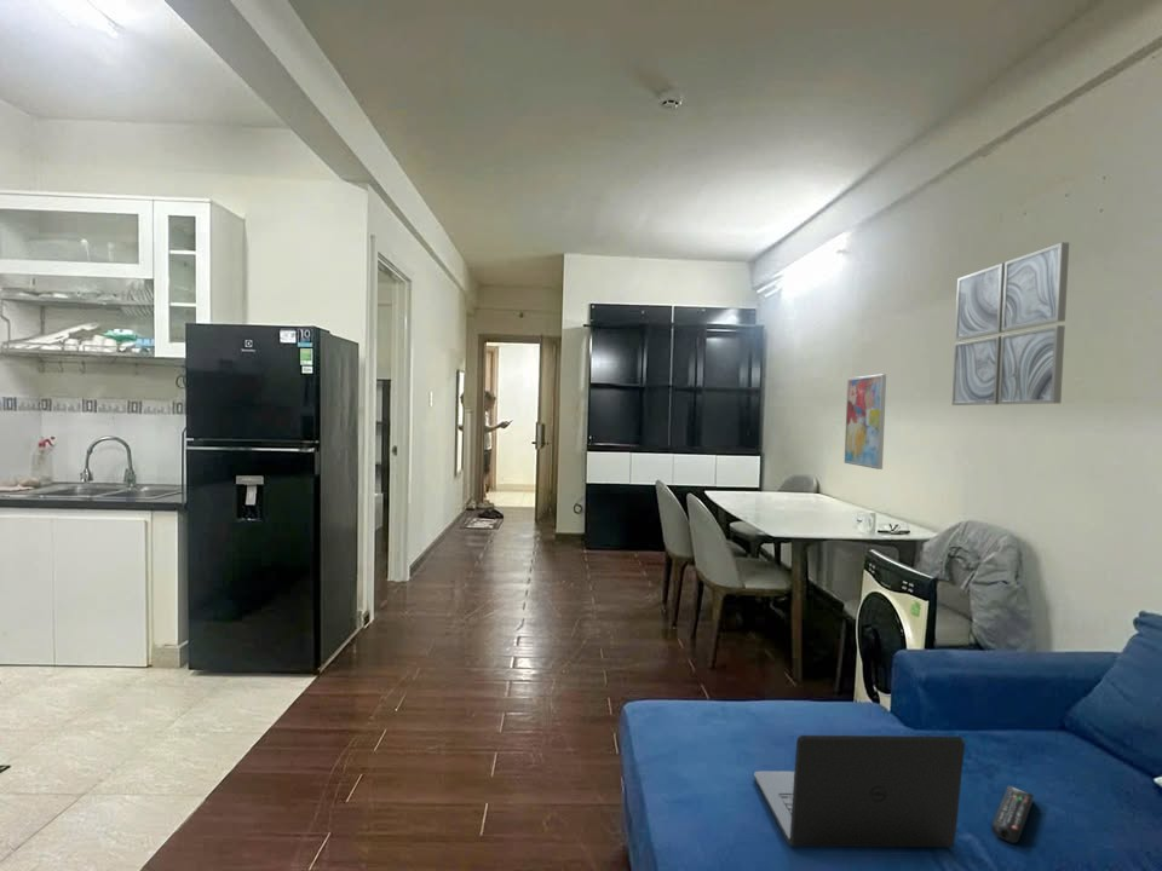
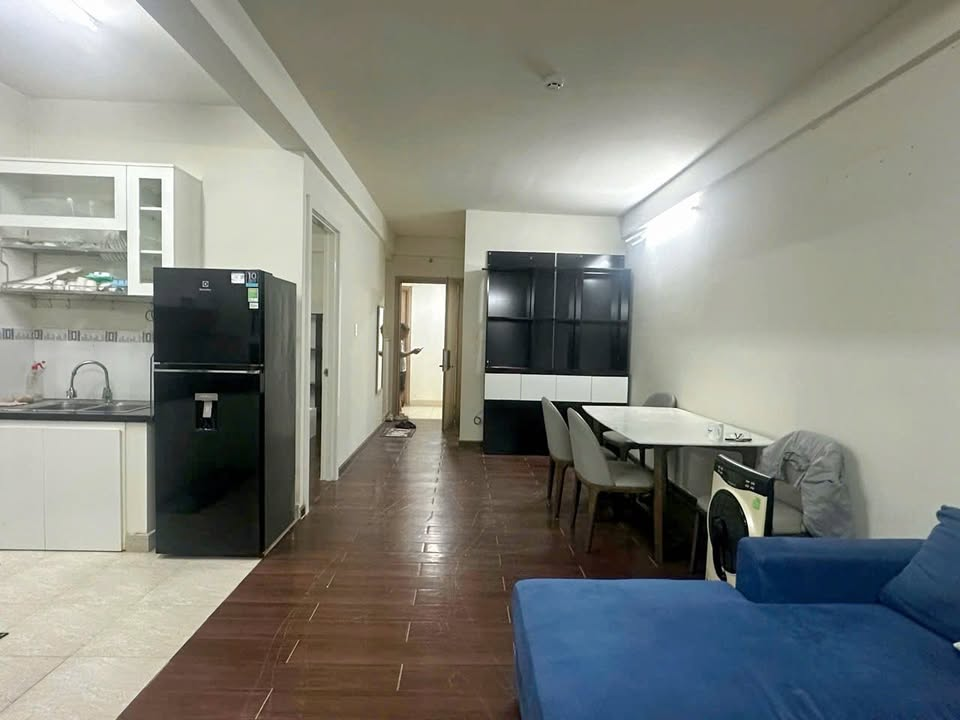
- wall art [844,373,887,471]
- remote control [991,784,1035,844]
- wall art [951,241,1070,406]
- laptop [753,734,966,848]
